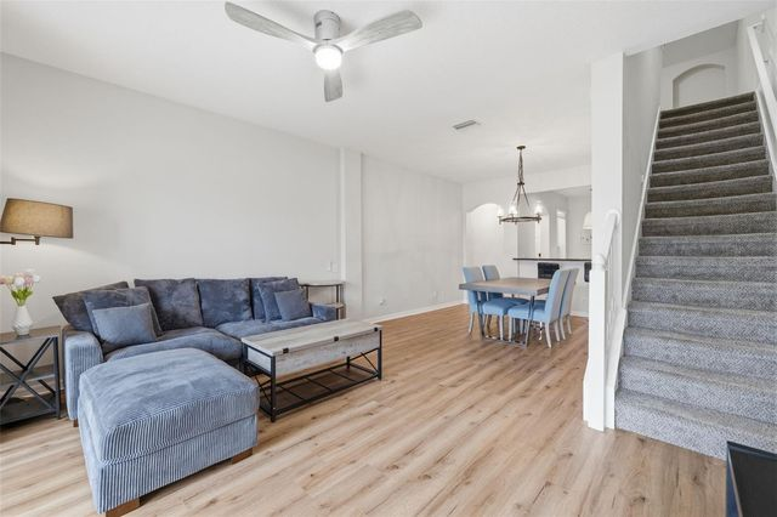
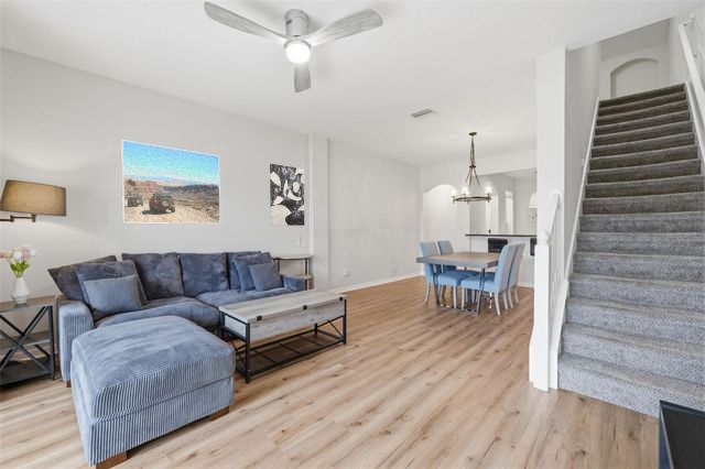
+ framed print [120,139,221,225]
+ wall art [269,163,305,227]
